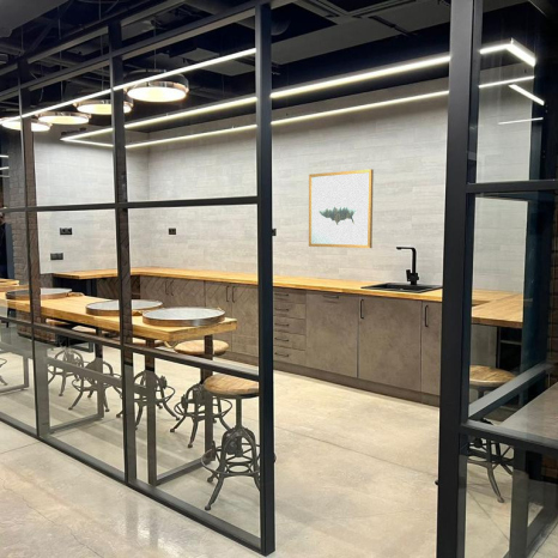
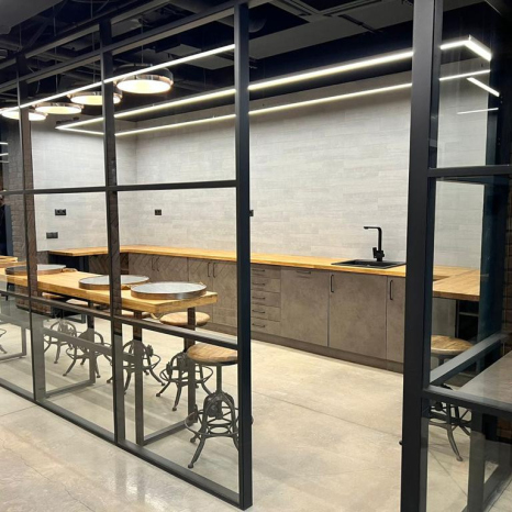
- wall art [308,168,375,249]
